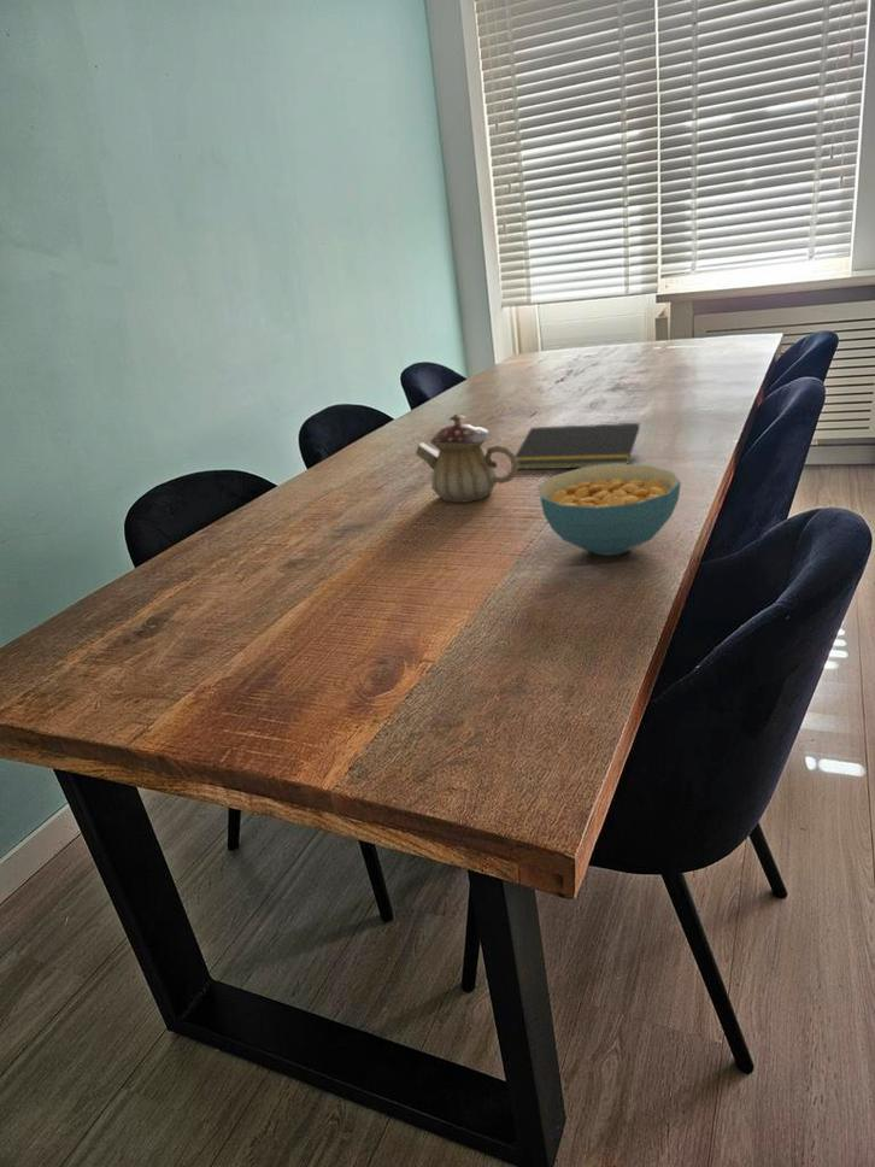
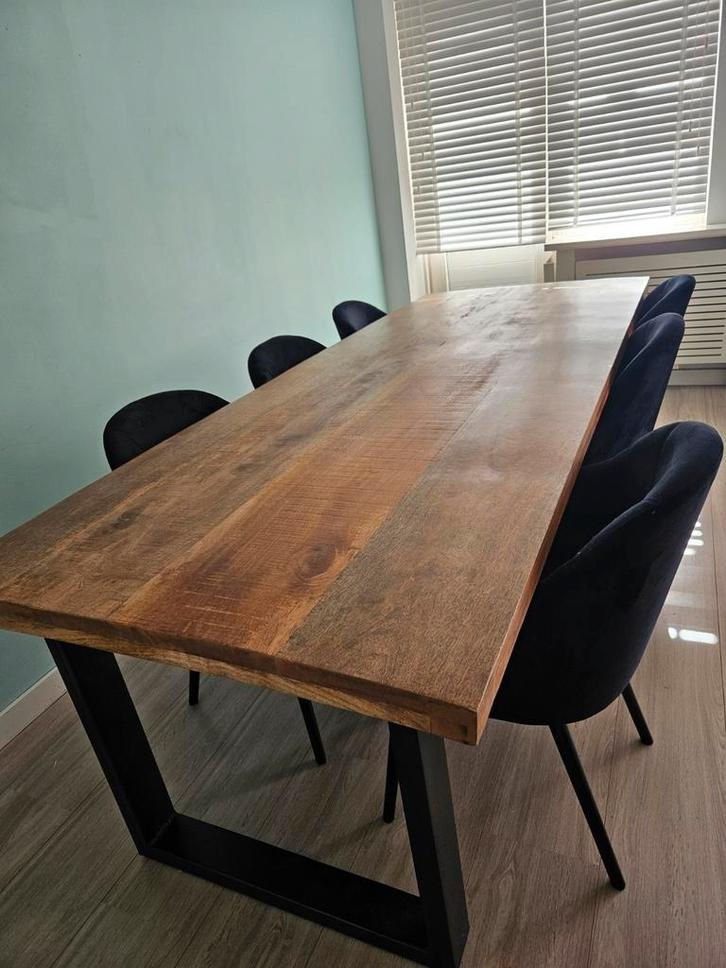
- notepad [515,422,641,470]
- cereal bowl [538,463,682,557]
- teapot [415,412,518,504]
